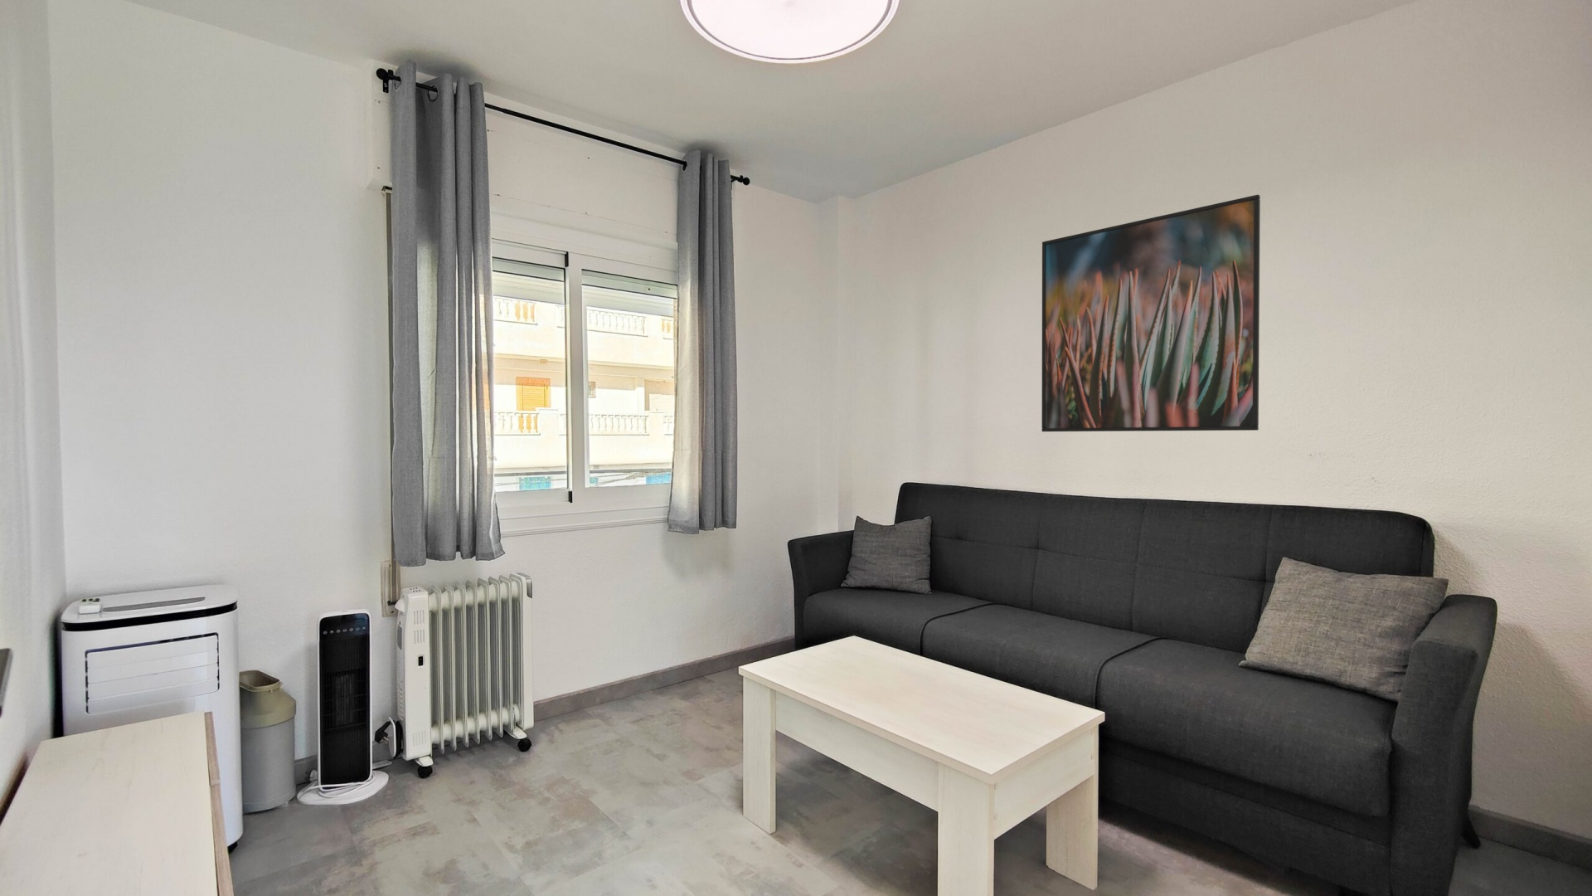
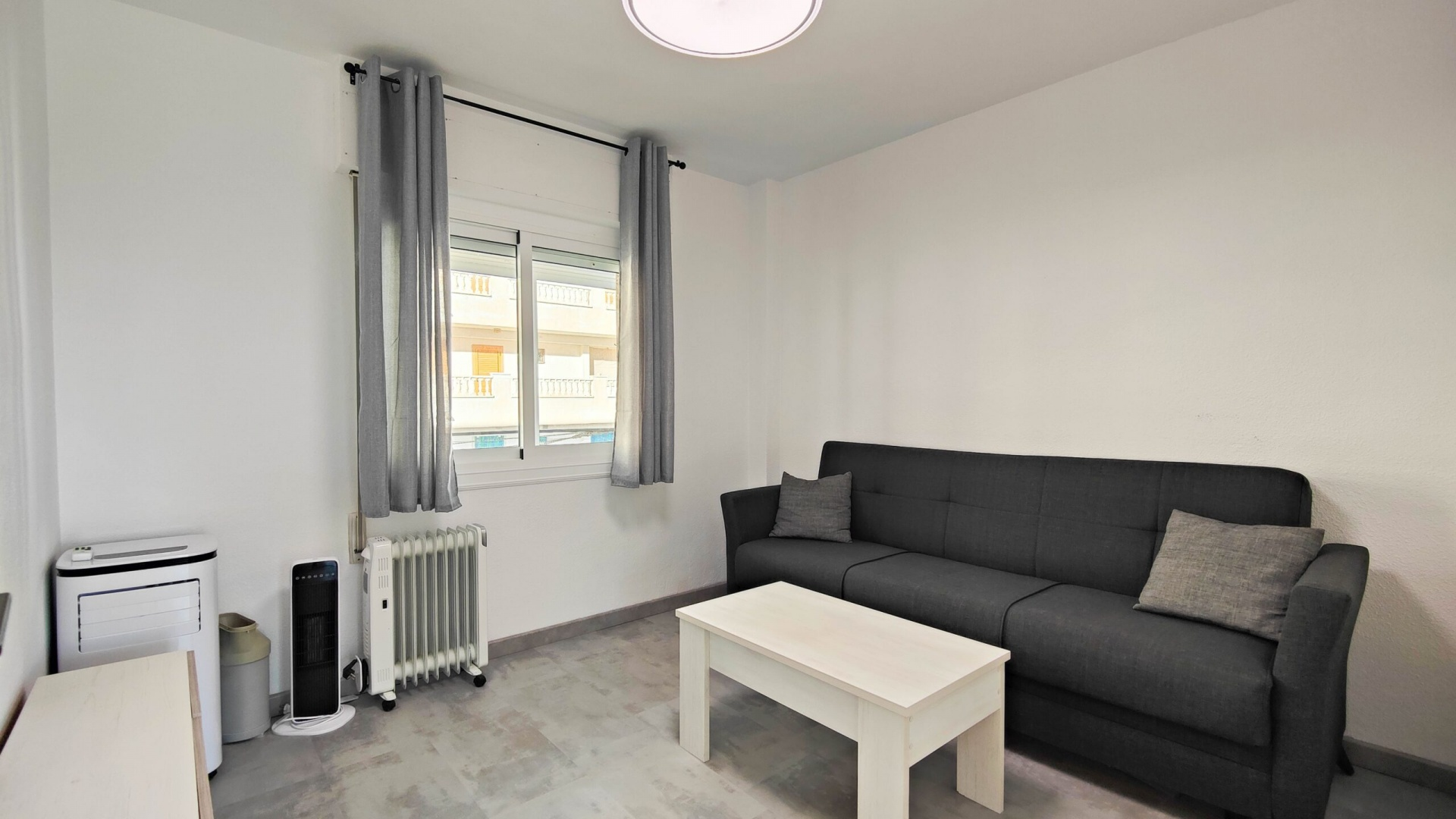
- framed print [1041,194,1261,432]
